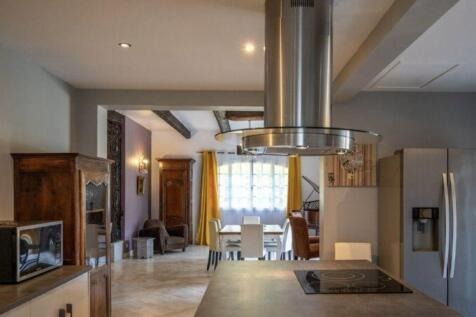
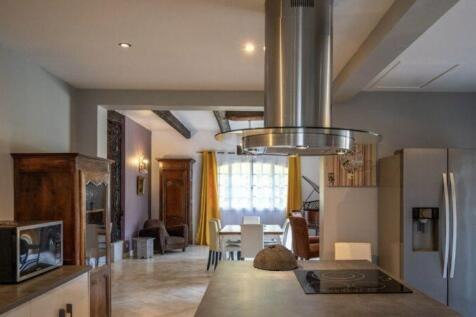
+ bowl [252,243,298,271]
